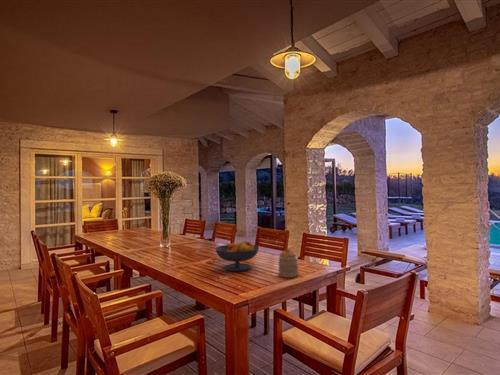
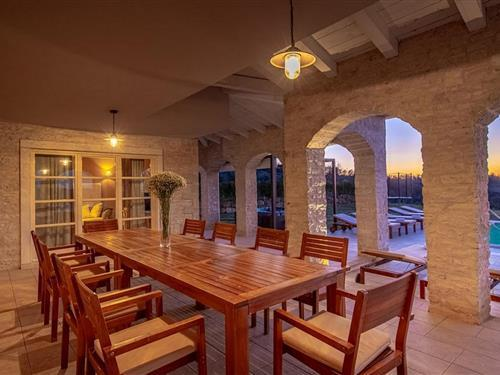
- jar [277,248,299,279]
- fruit bowl [214,241,260,272]
